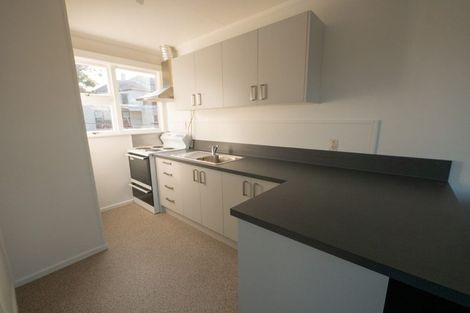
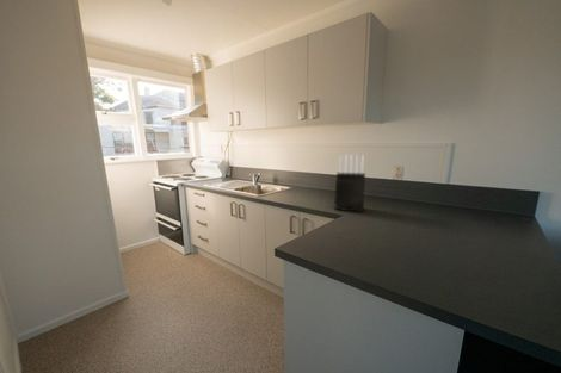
+ knife block [334,154,366,213]
